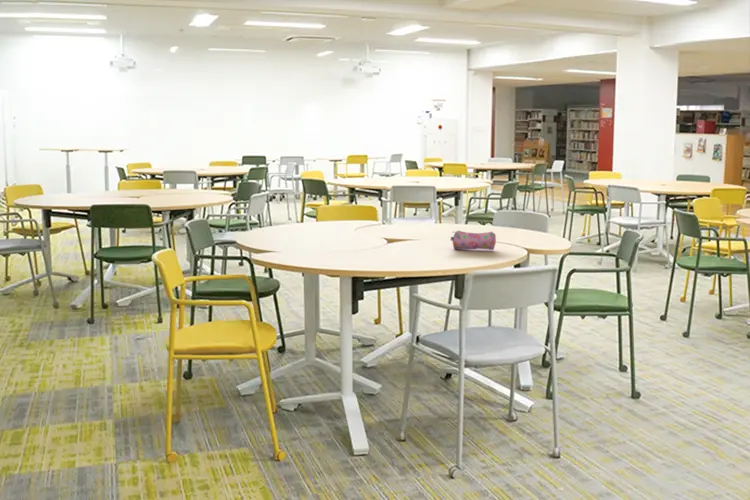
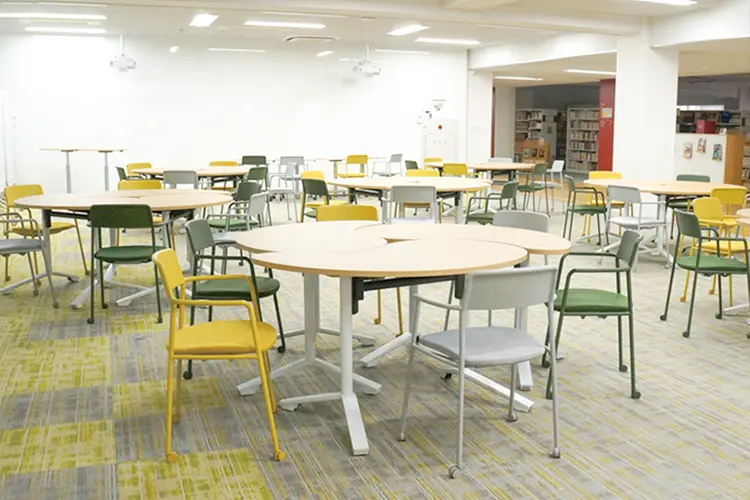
- pencil case [450,230,497,251]
